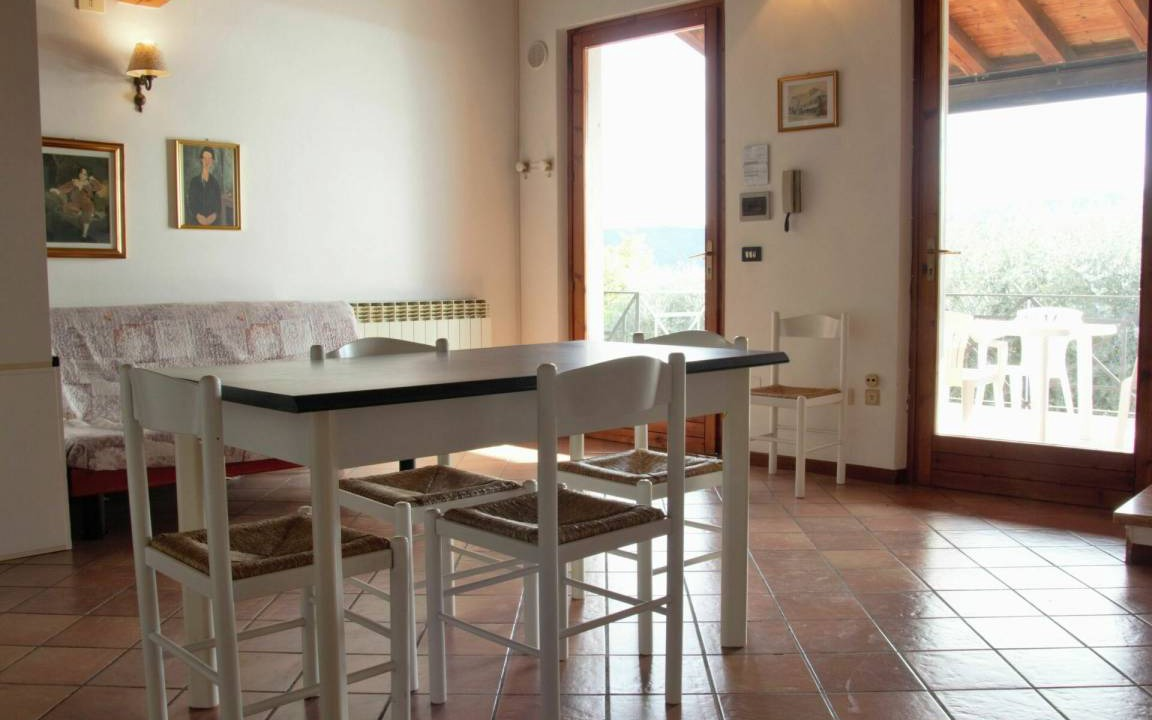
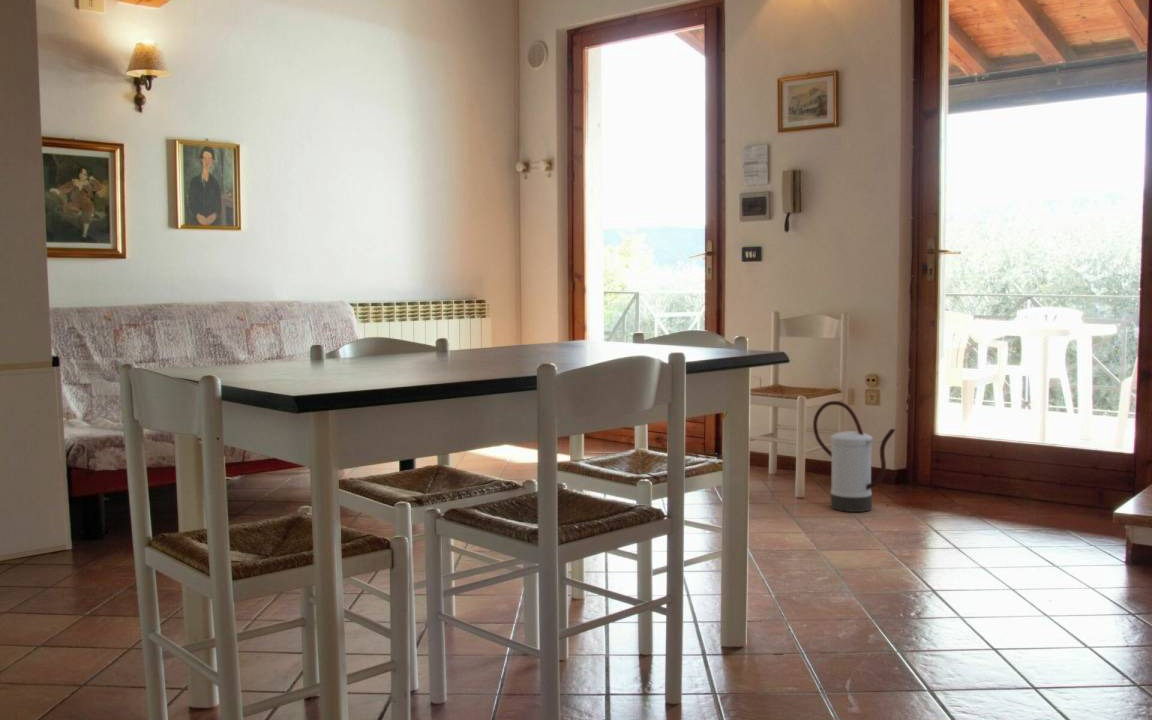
+ watering can [812,400,897,513]
